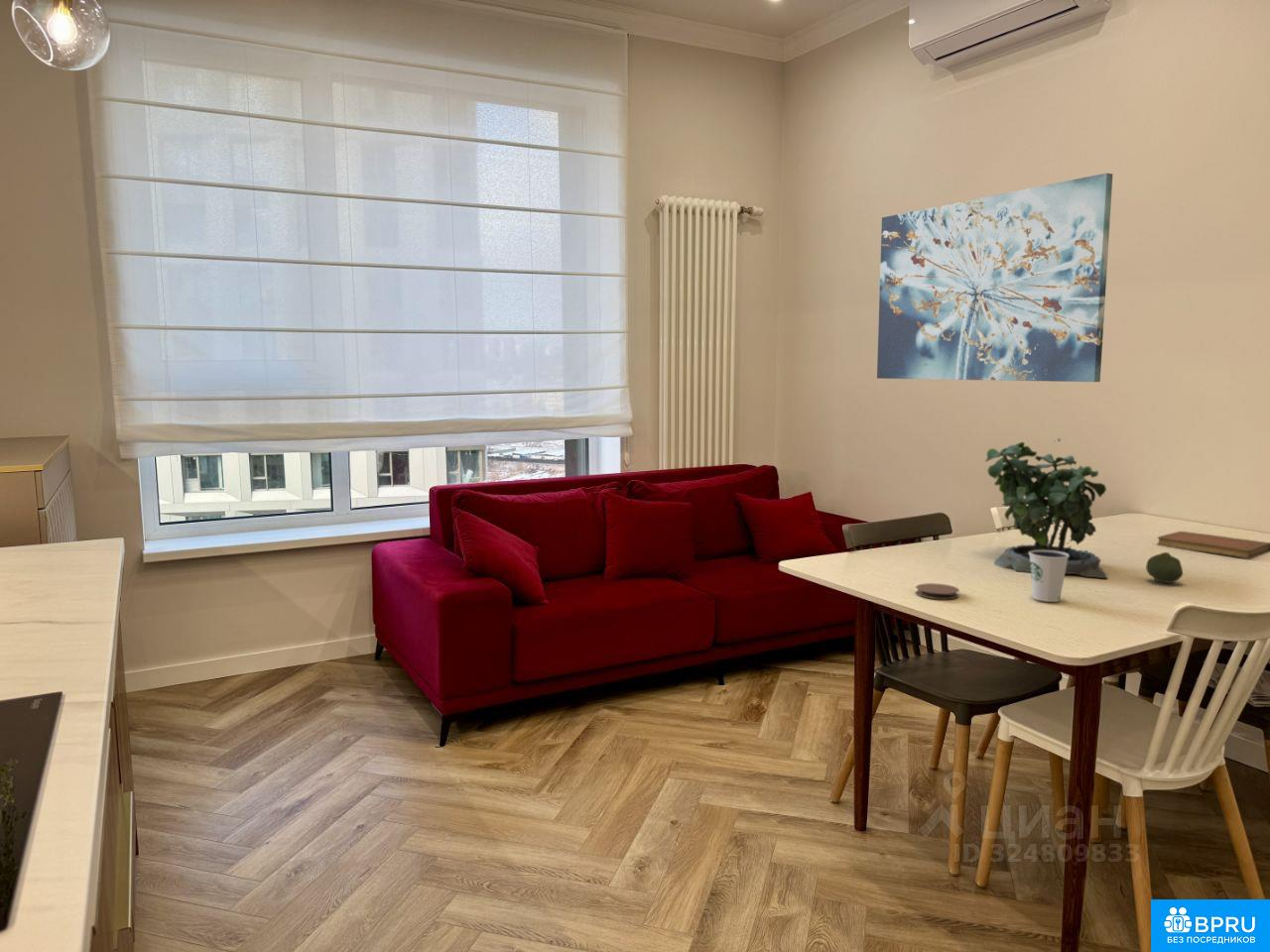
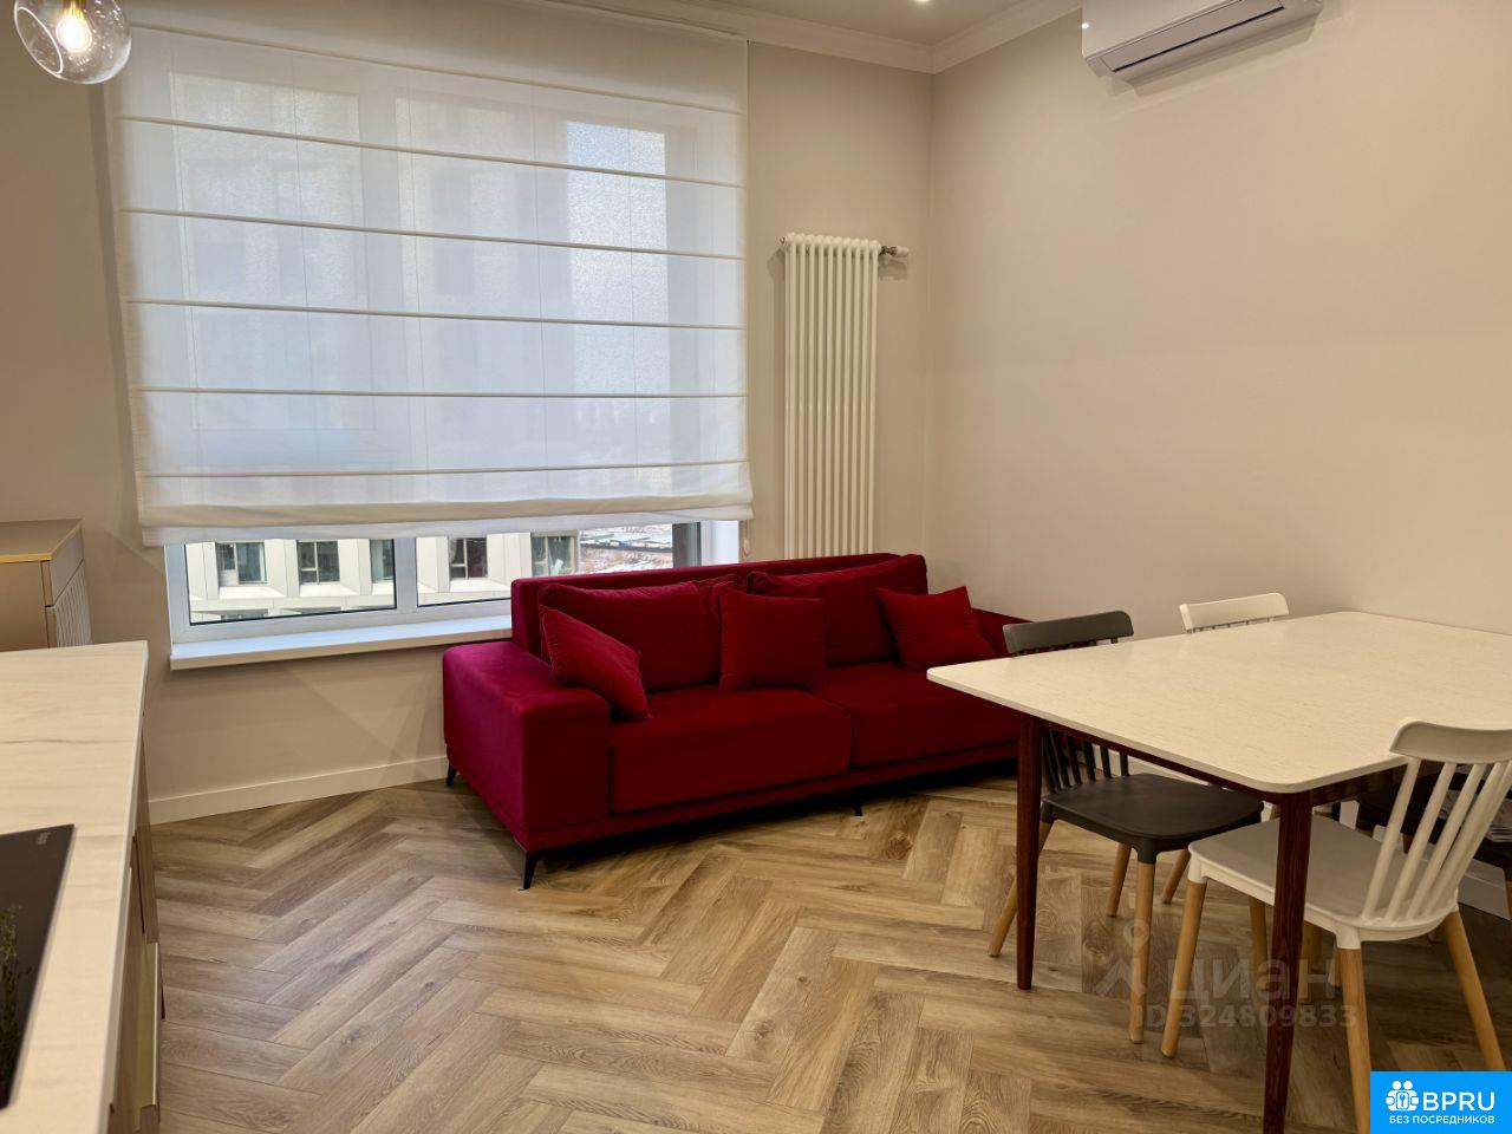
- notebook [1156,531,1270,559]
- dixie cup [1029,550,1069,603]
- coaster [915,582,960,600]
- fruit [1145,551,1184,584]
- wall art [876,173,1113,383]
- potted plant [984,437,1108,579]
